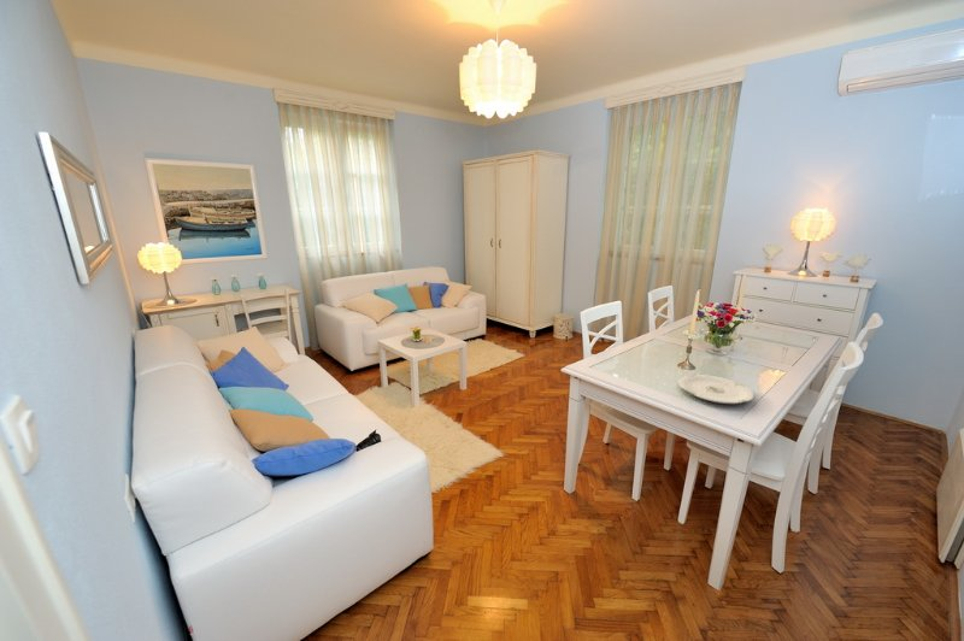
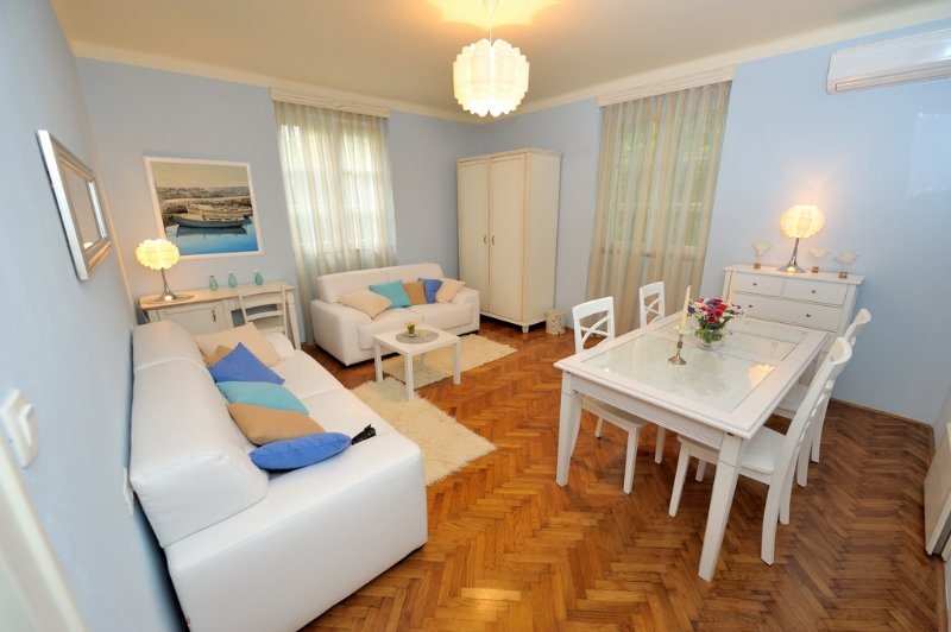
- plate [677,374,756,405]
